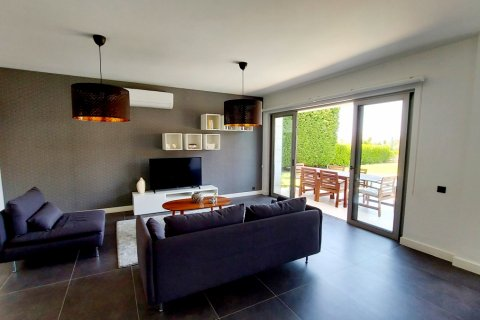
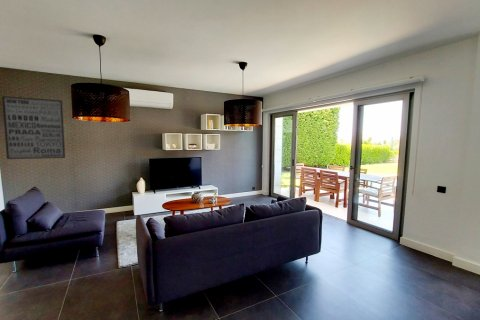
+ wall art [1,95,66,160]
